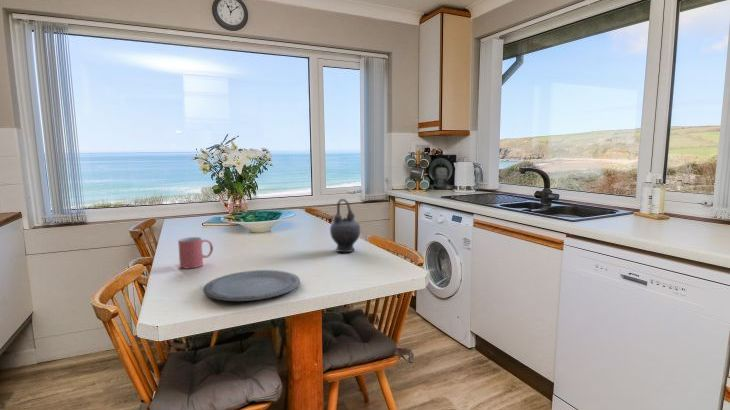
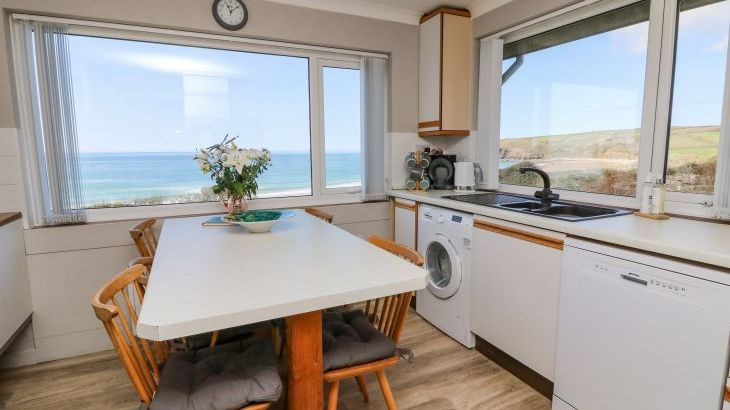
- teapot [329,198,361,253]
- mug [177,236,214,270]
- plate [202,269,301,302]
